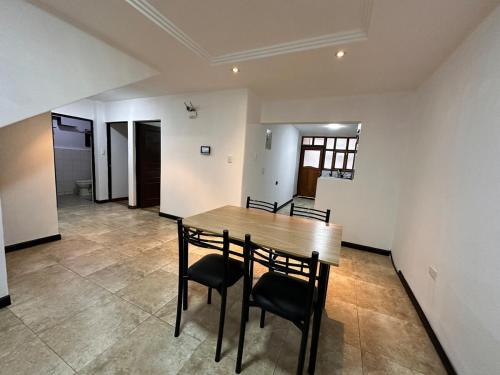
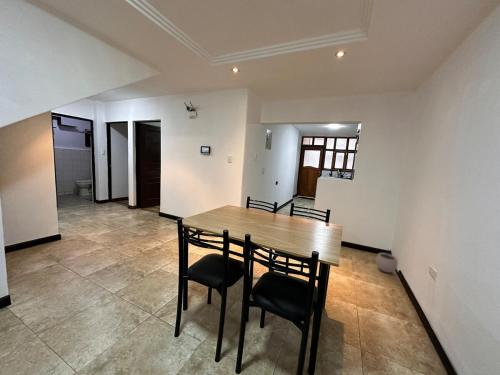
+ plant pot [375,249,398,273]
